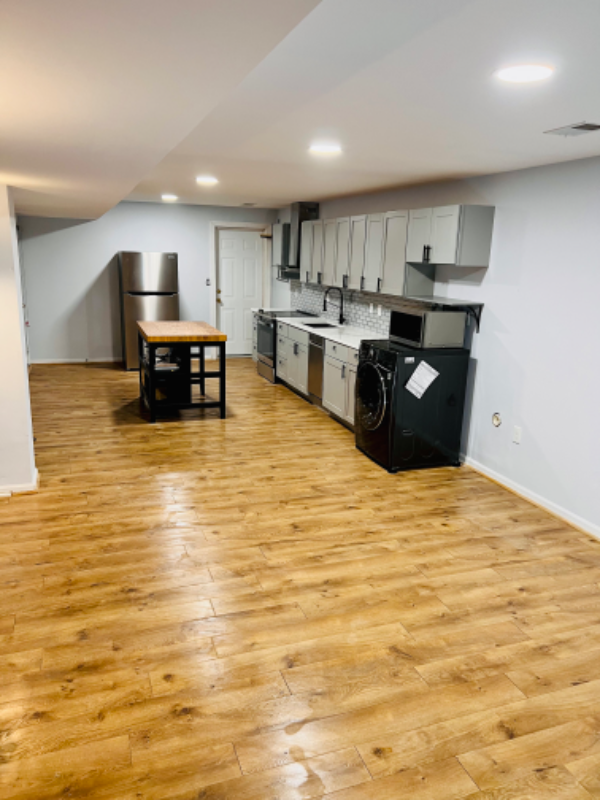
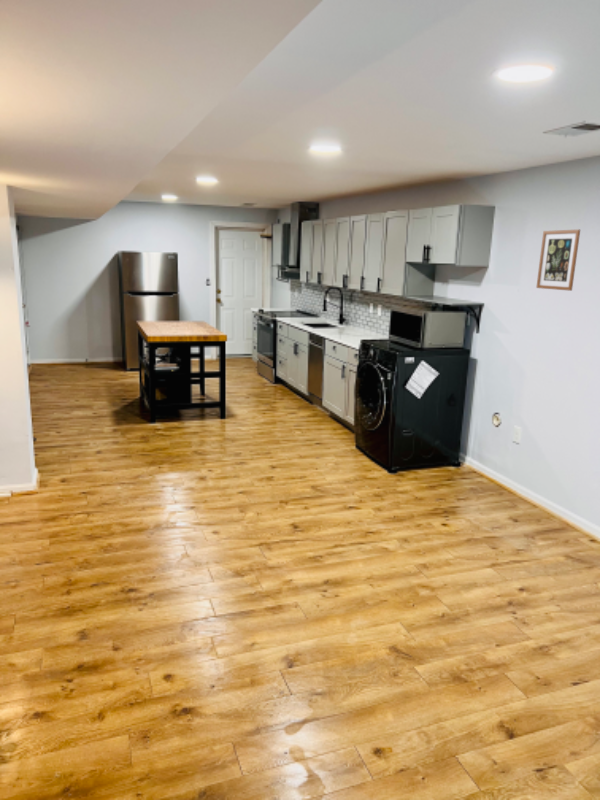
+ wall art [535,228,581,292]
